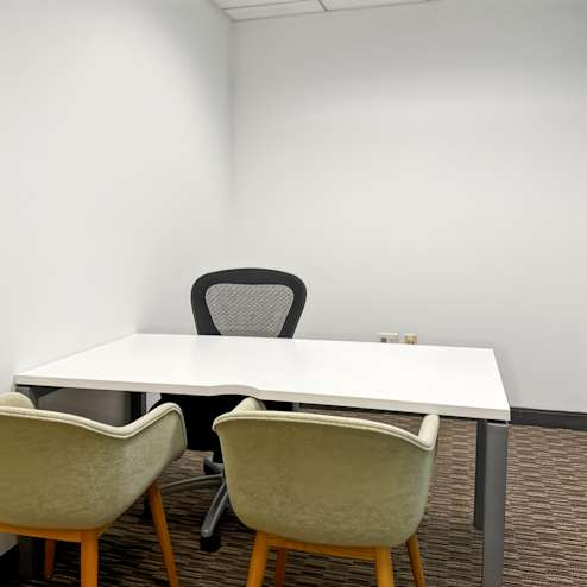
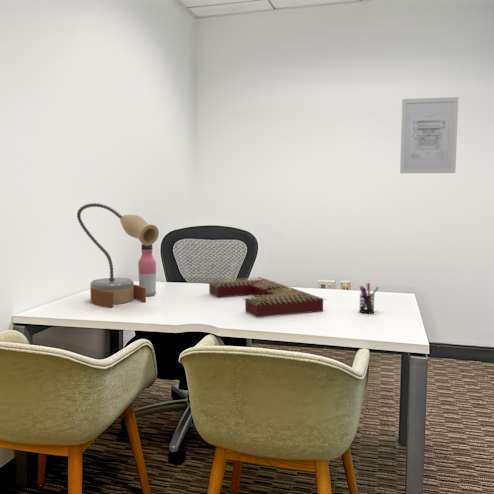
+ wall art [399,96,459,174]
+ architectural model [207,276,327,318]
+ pen holder [358,282,380,314]
+ water bottle [137,243,157,297]
+ table lamp [76,202,160,308]
